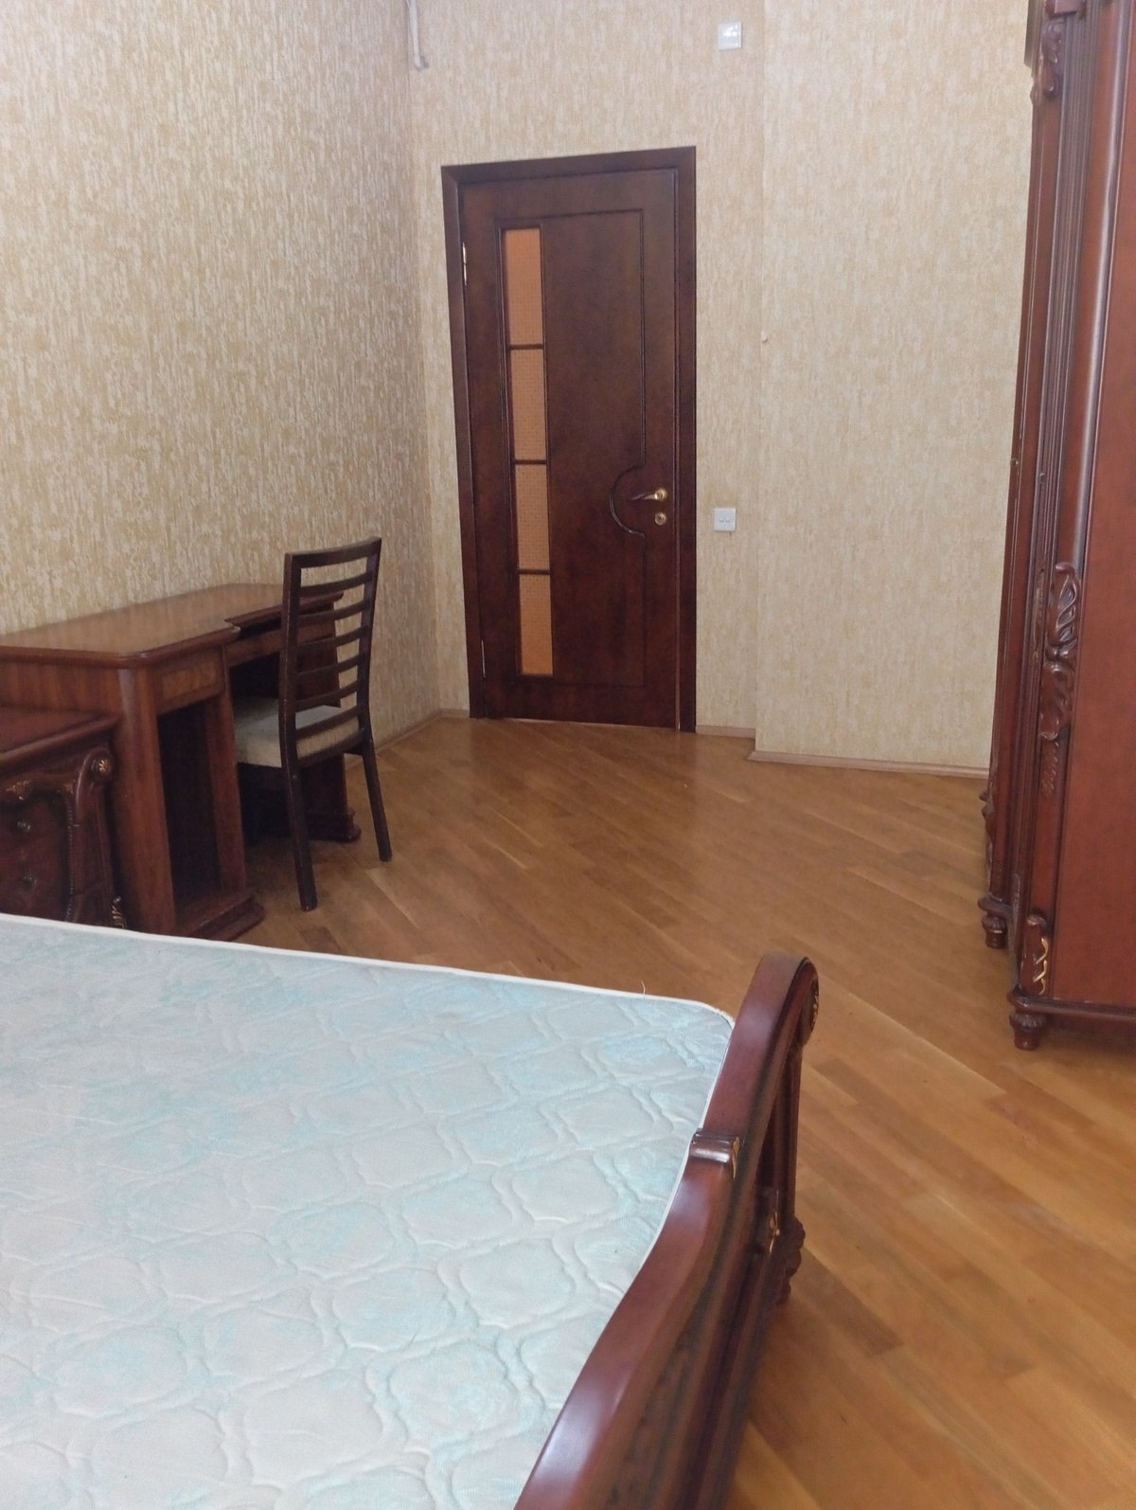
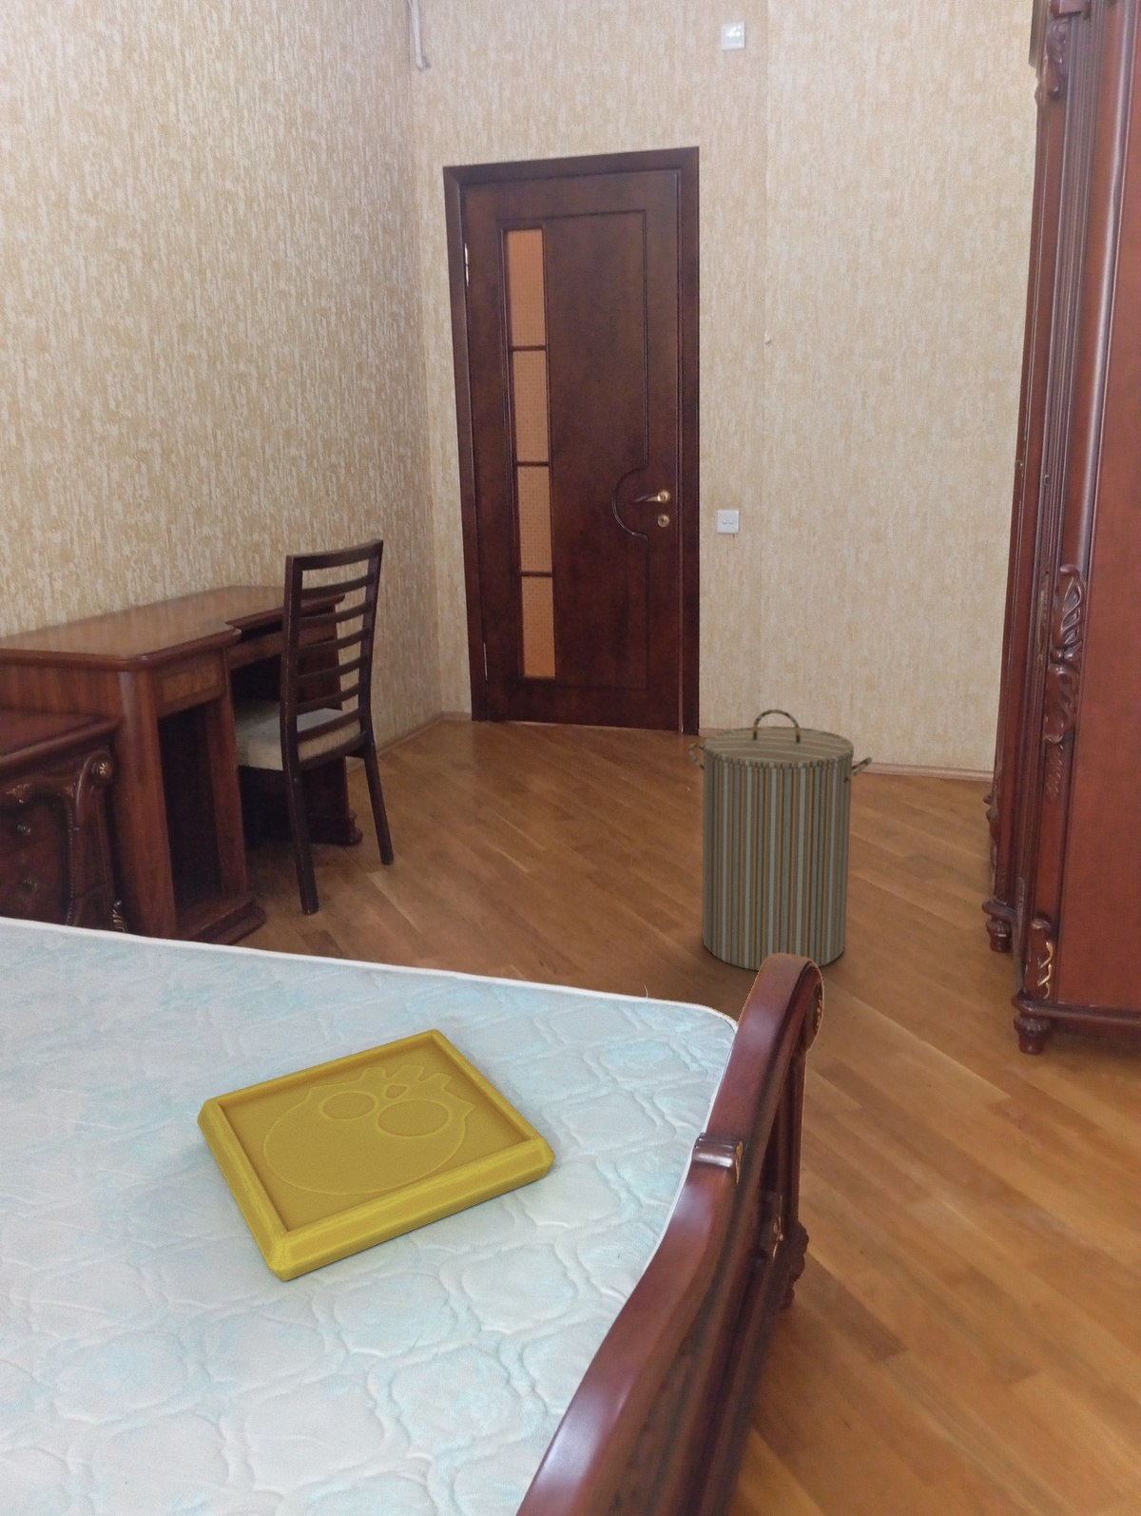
+ serving tray [195,1028,556,1282]
+ laundry hamper [688,708,873,972]
